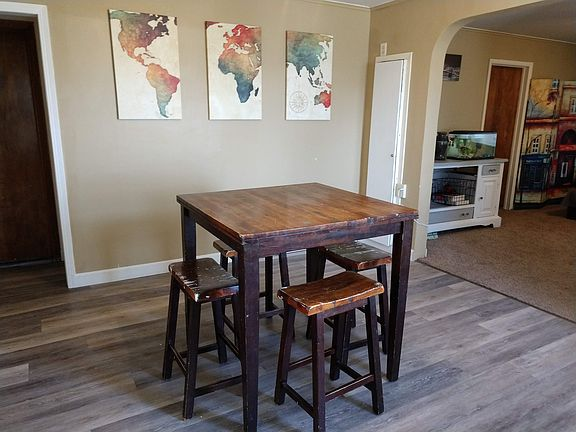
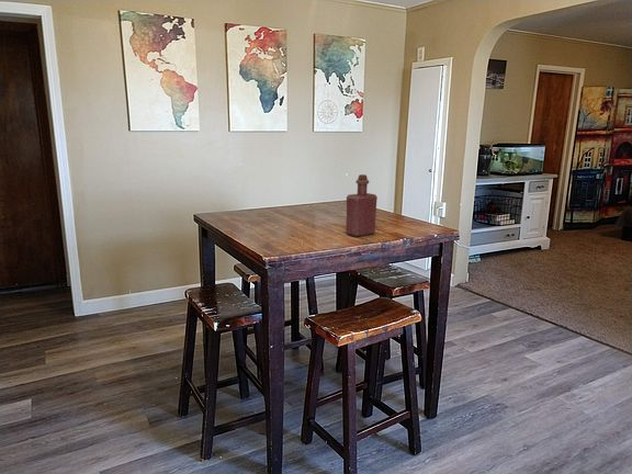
+ bottle [345,173,379,238]
